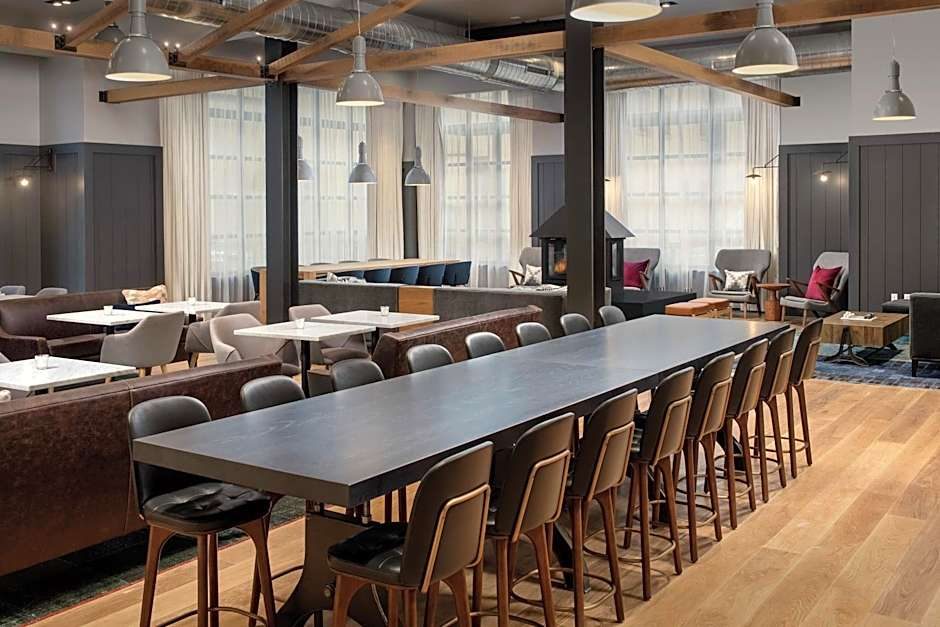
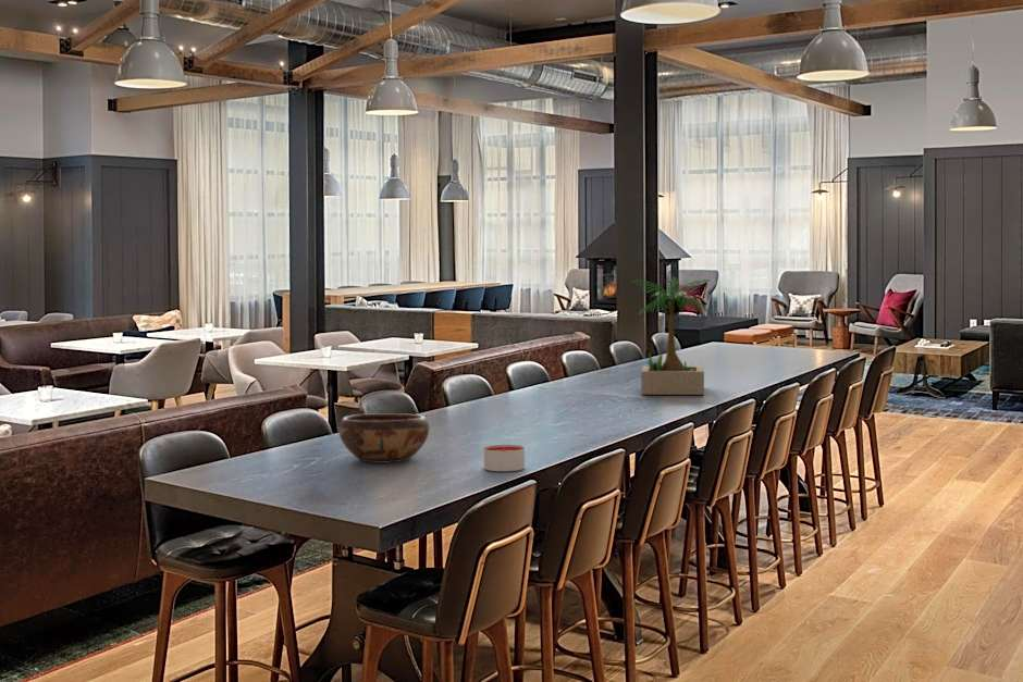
+ potted plant [630,276,712,396]
+ decorative bowl [337,413,431,464]
+ candle [483,444,526,472]
